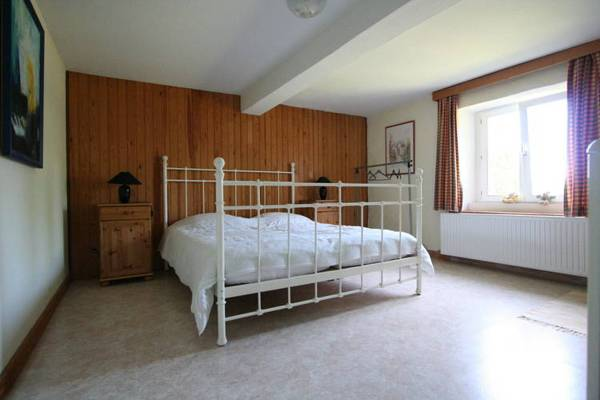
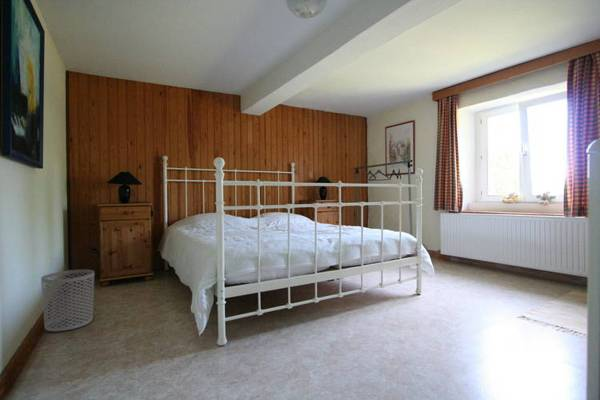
+ waste bin [40,269,95,333]
